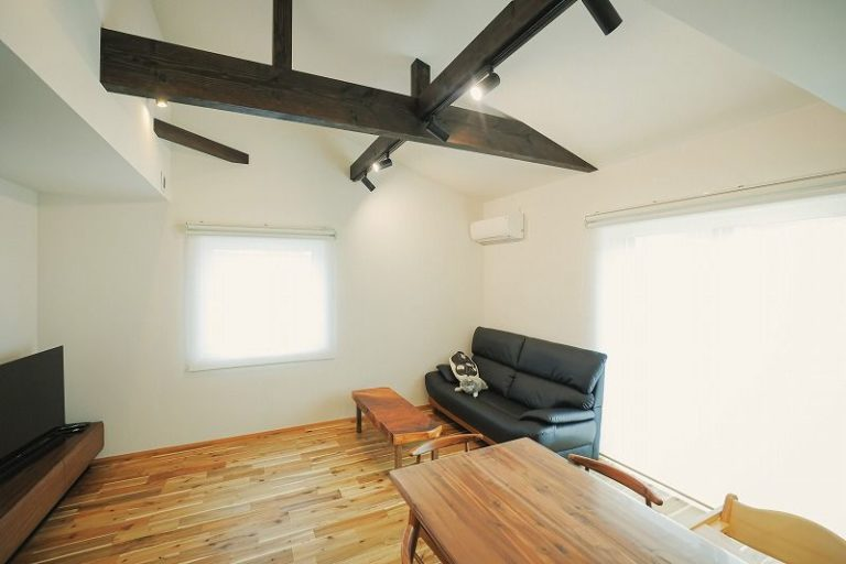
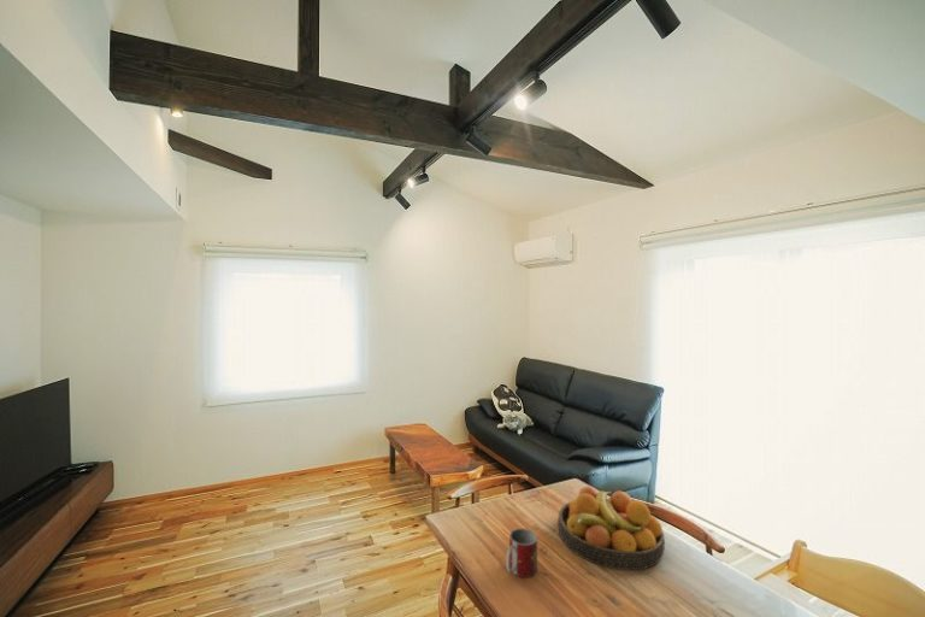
+ fruit bowl [556,486,666,571]
+ mug [505,528,538,578]
